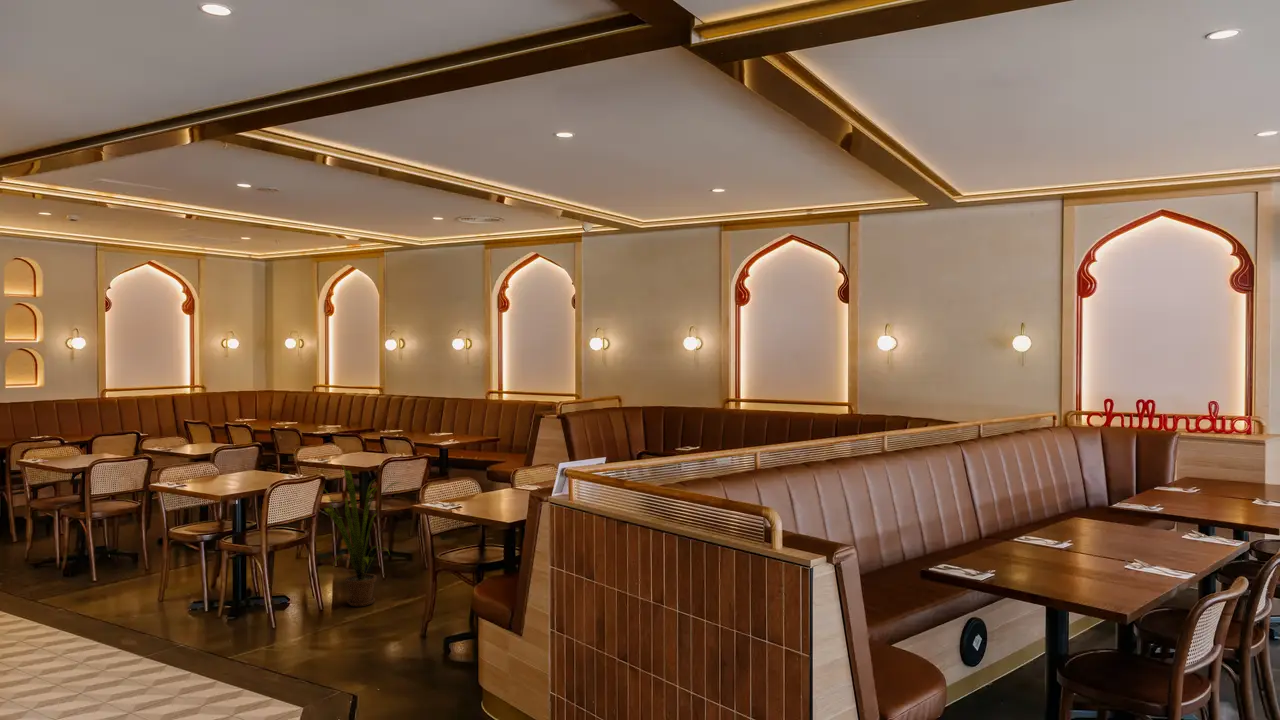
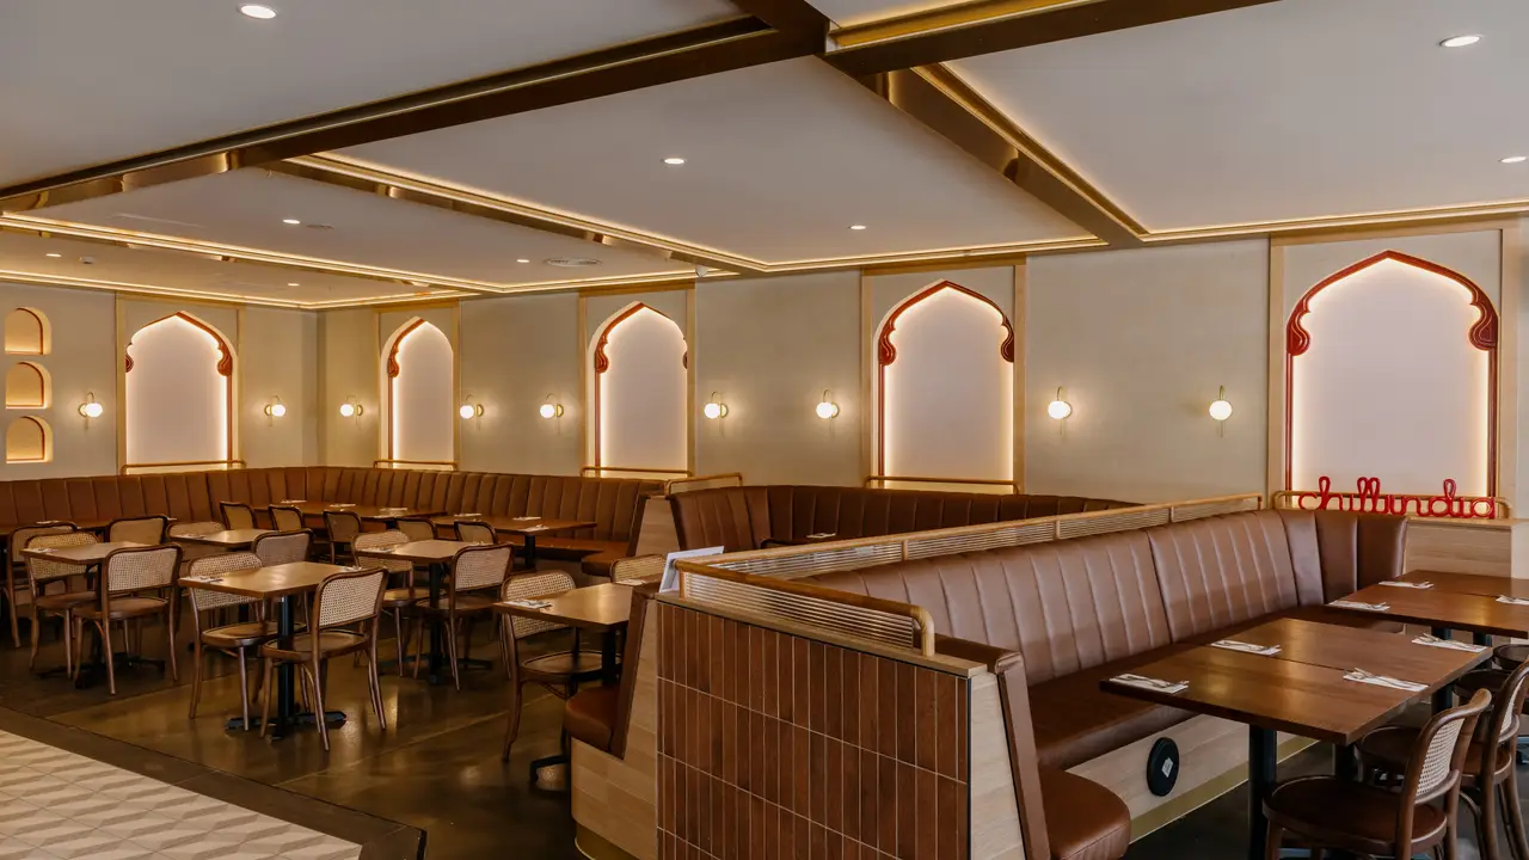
- house plant [318,460,401,607]
